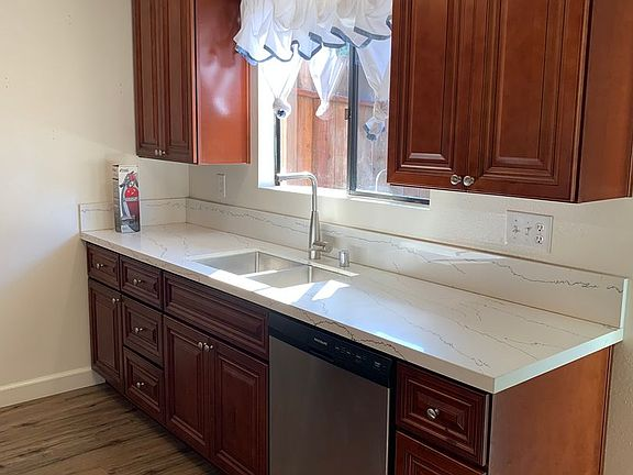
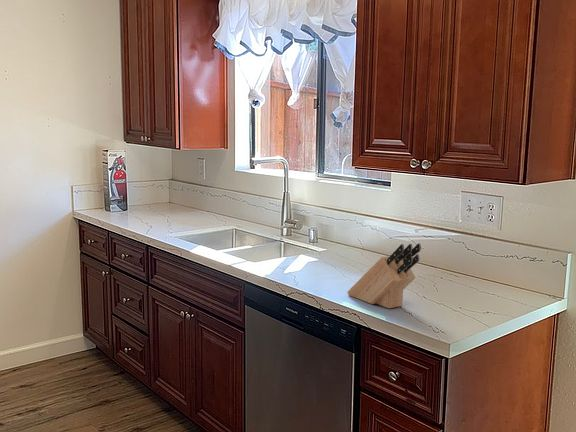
+ knife block [346,243,422,309]
